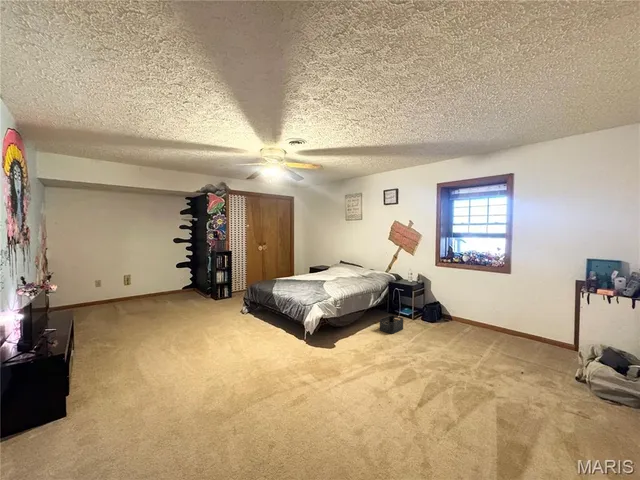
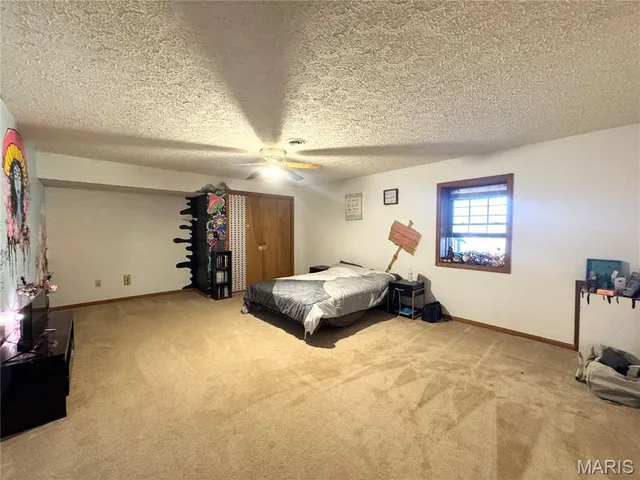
- storage bin [379,314,404,334]
